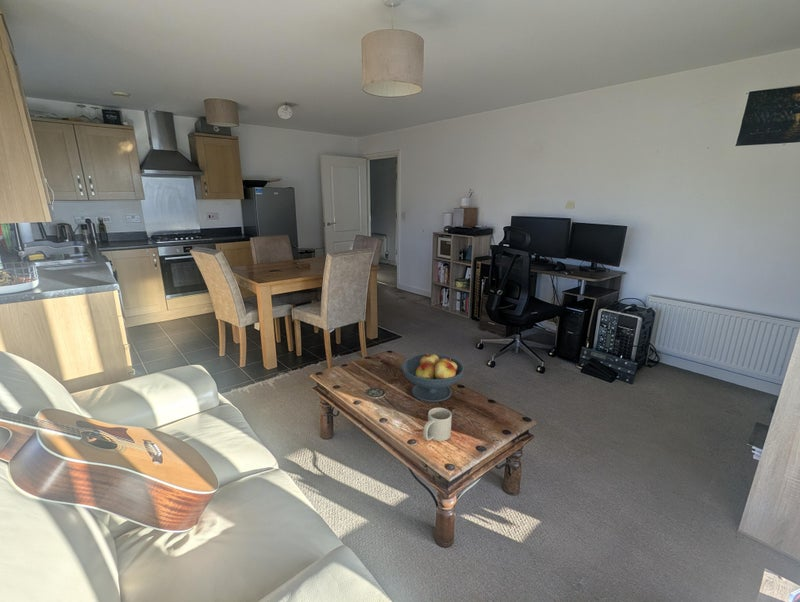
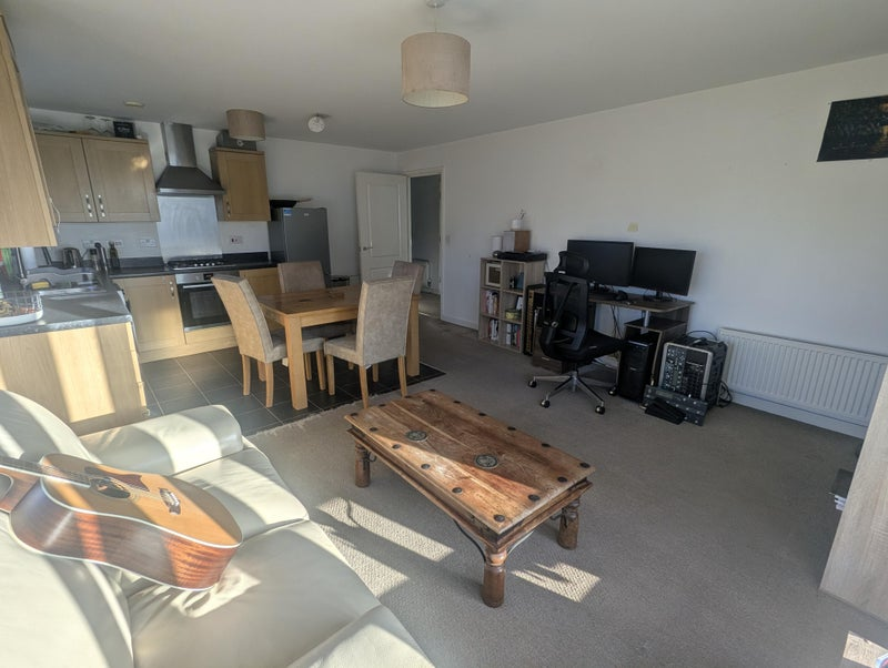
- fruit bowl [400,352,465,403]
- mug [422,407,453,442]
